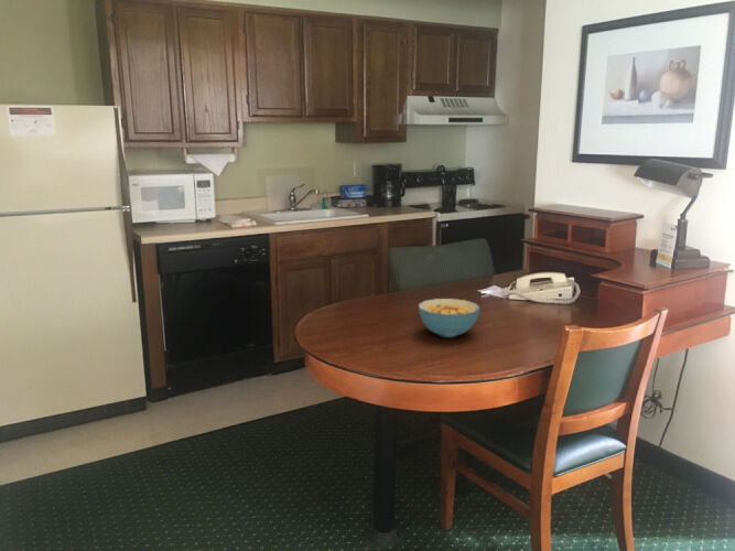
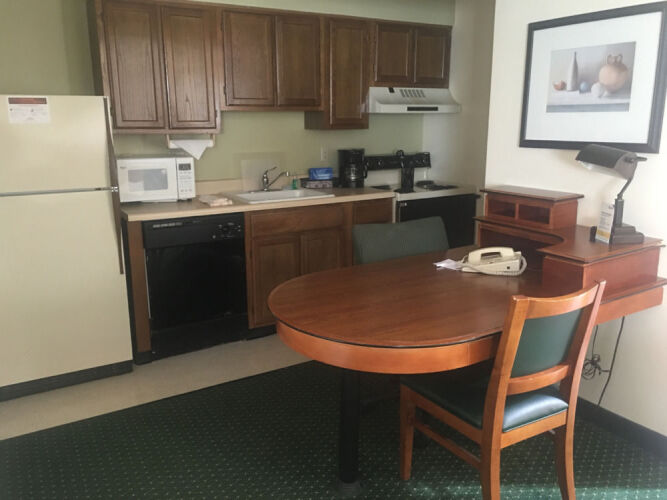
- cereal bowl [418,298,480,338]
